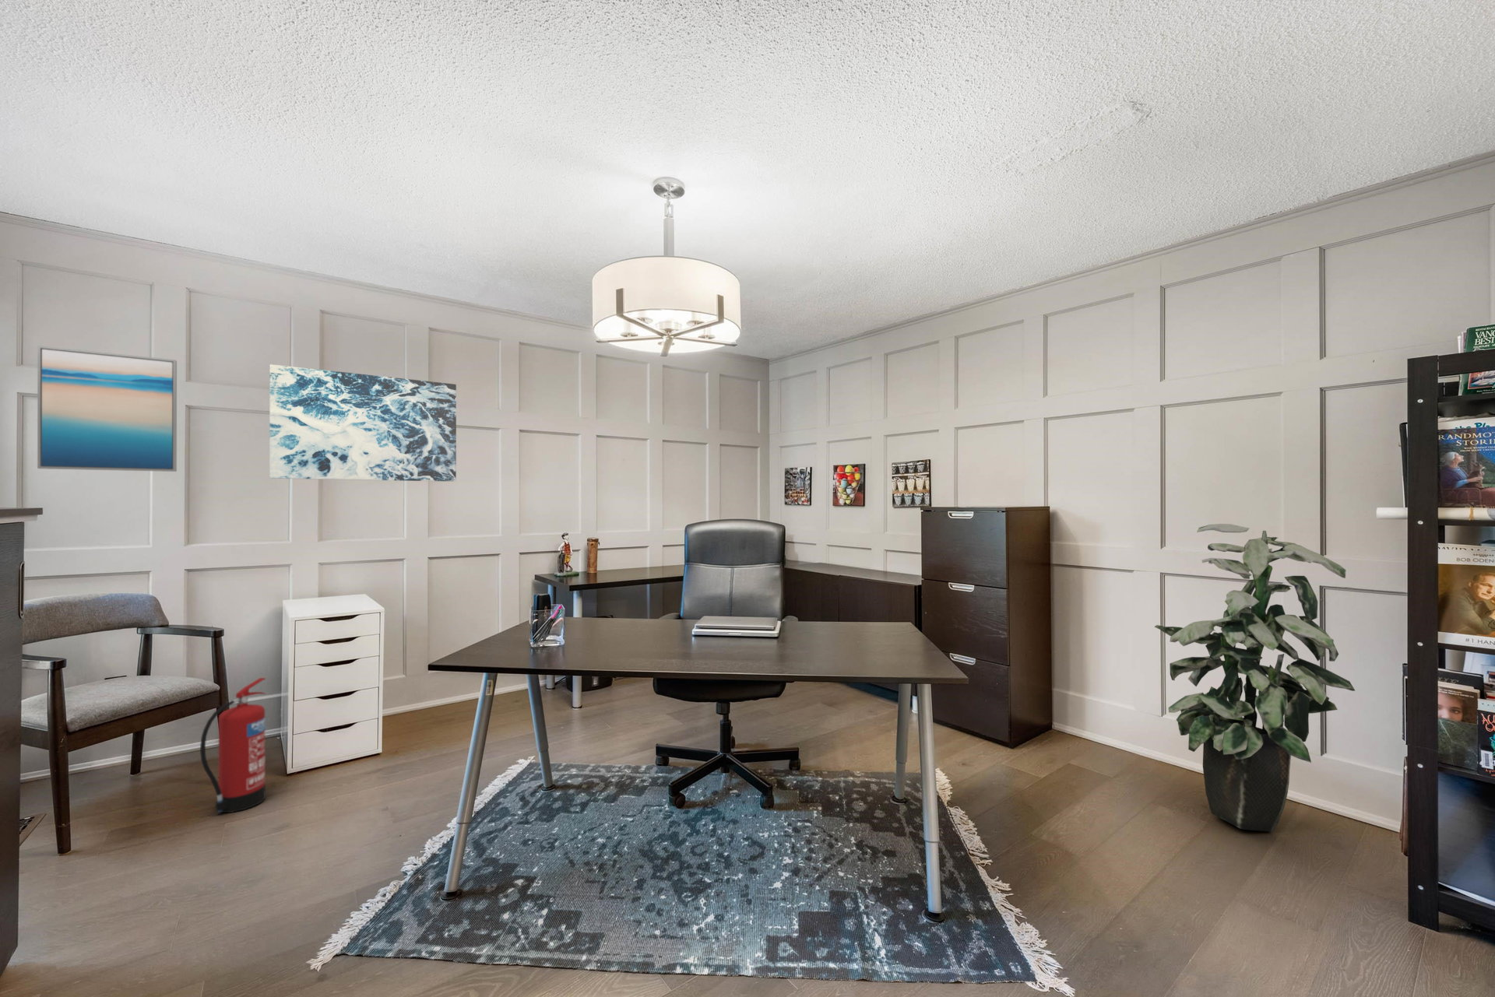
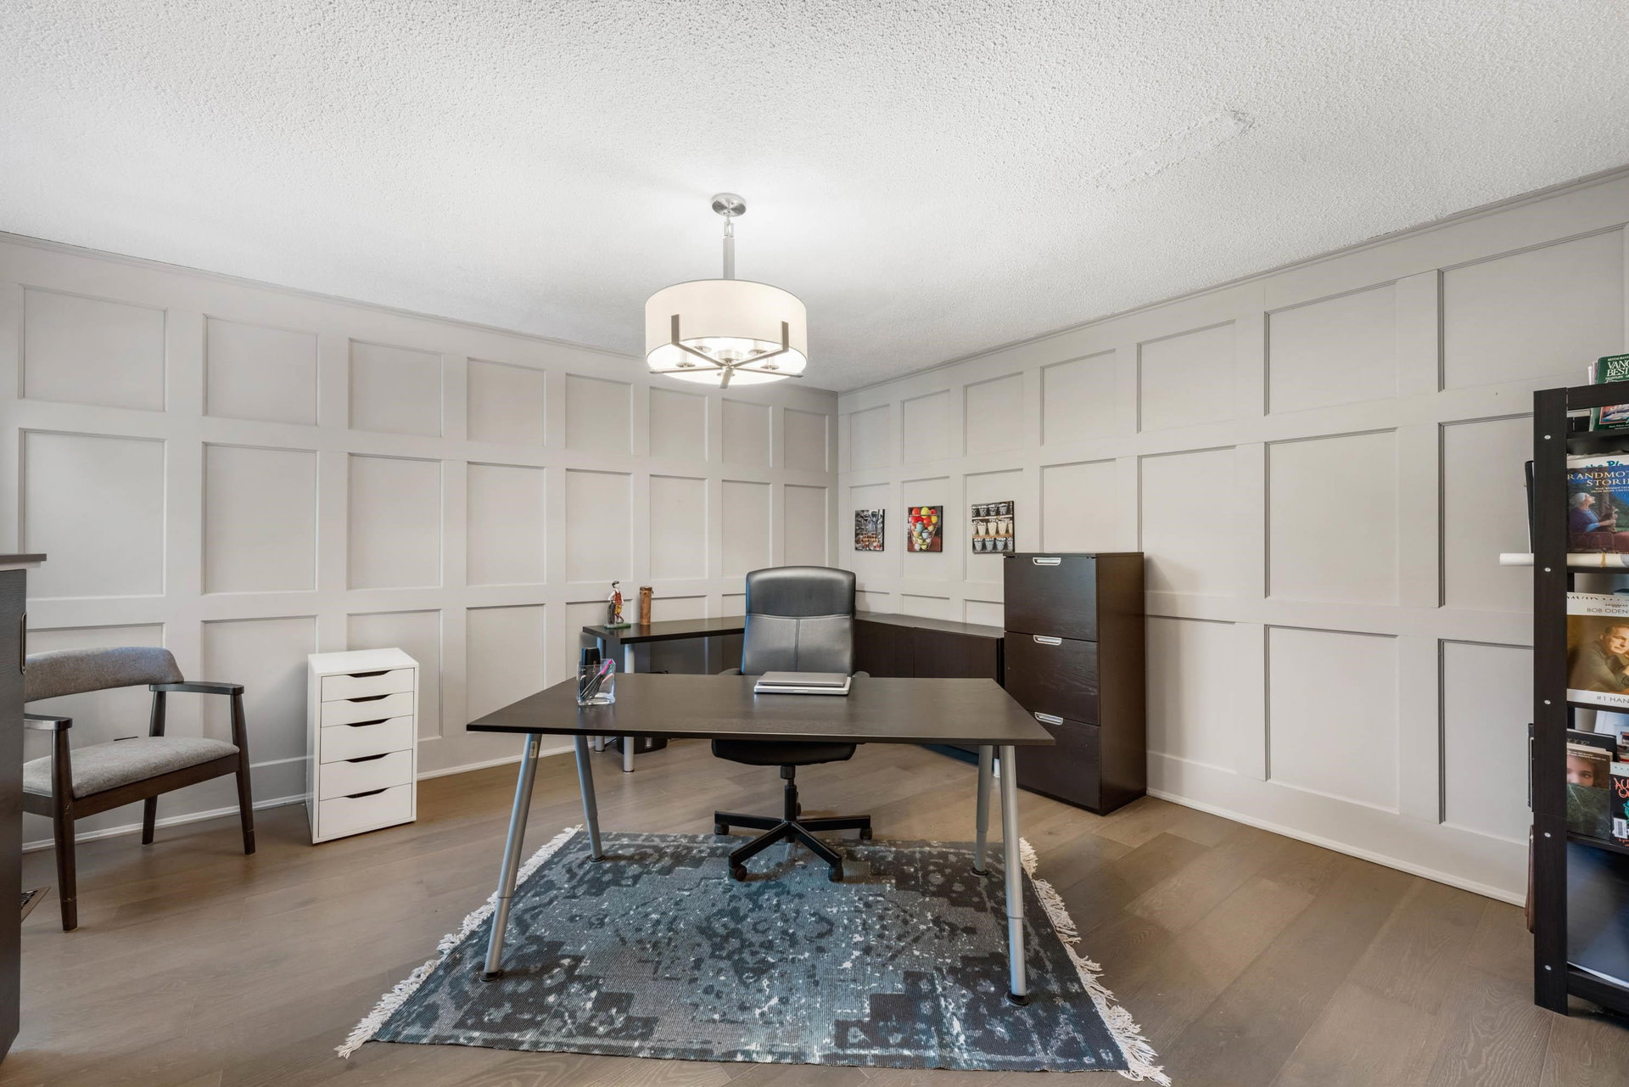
- wall art [268,364,458,483]
- fire extinguisher [199,678,266,813]
- wall art [37,345,177,473]
- indoor plant [1154,523,1356,832]
